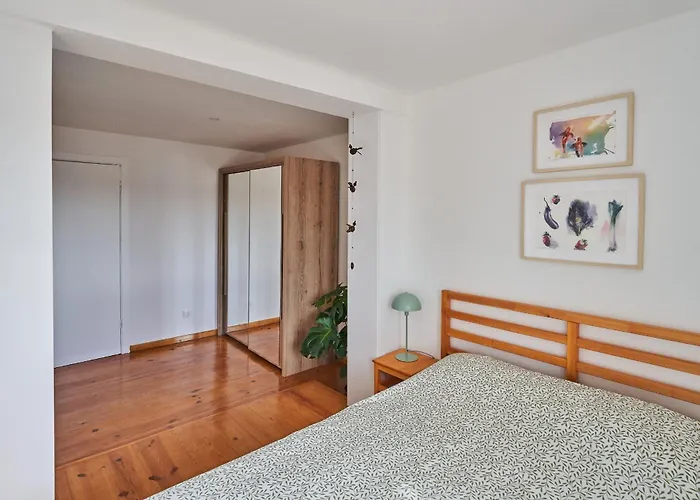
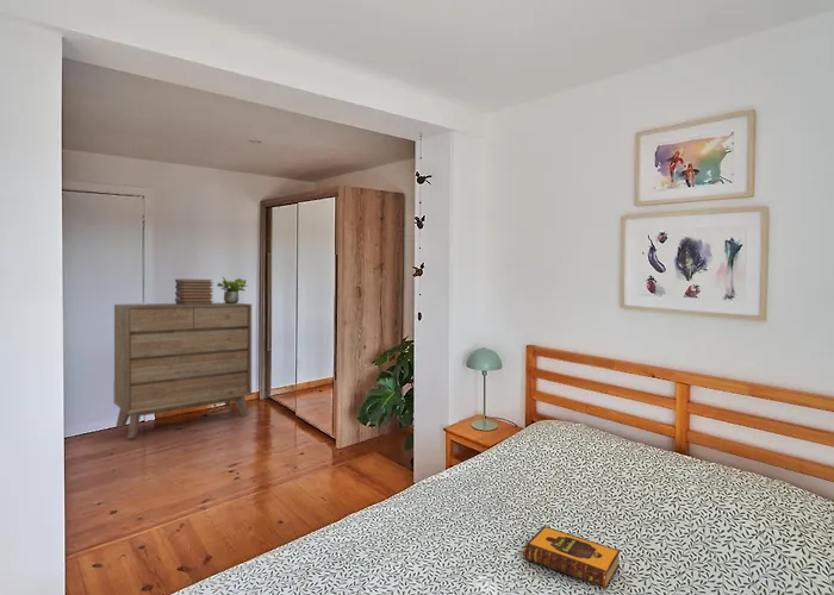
+ dresser [113,301,253,439]
+ book stack [174,278,214,305]
+ hardback book [522,525,621,590]
+ potted plant [216,275,248,303]
